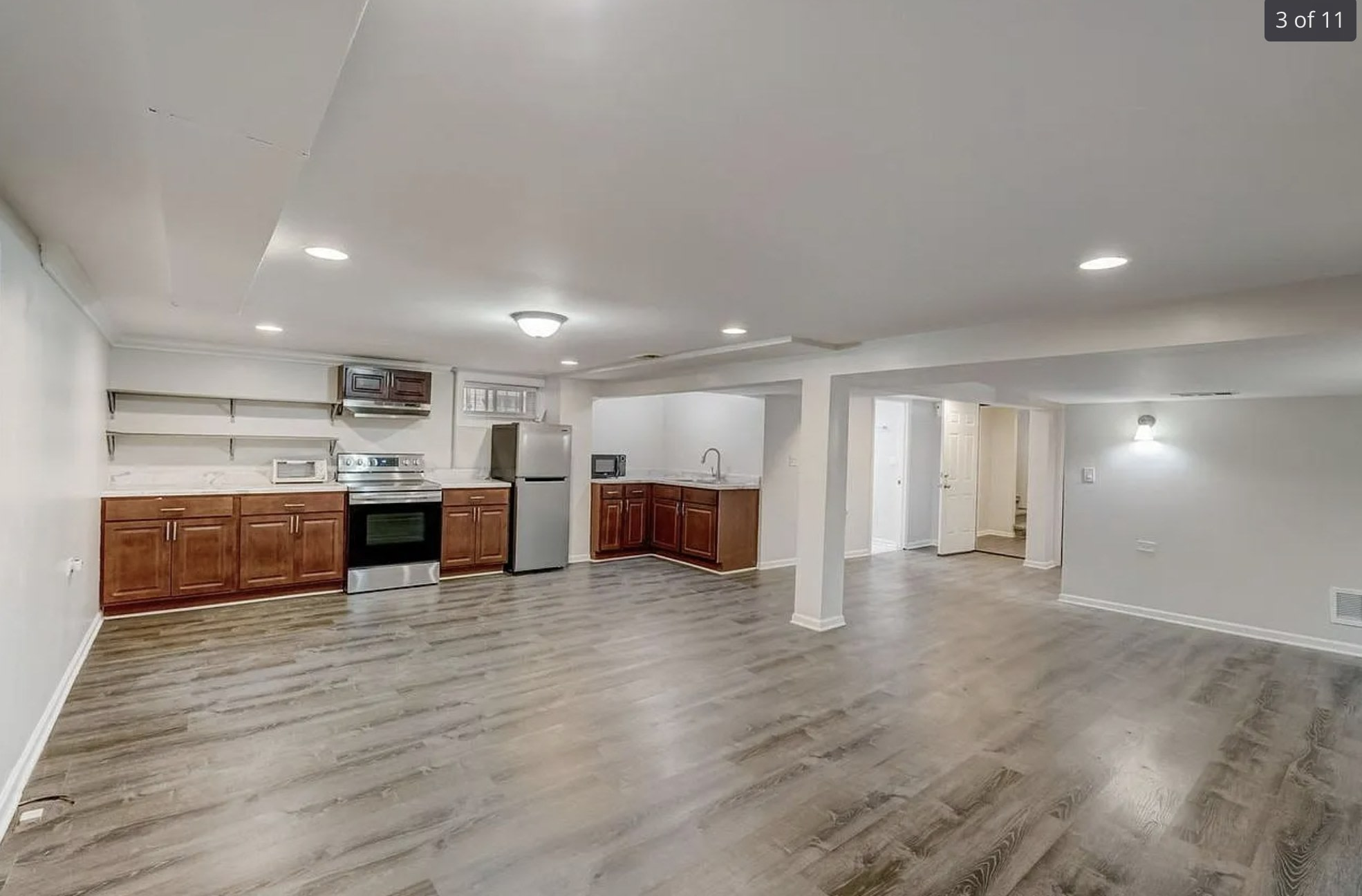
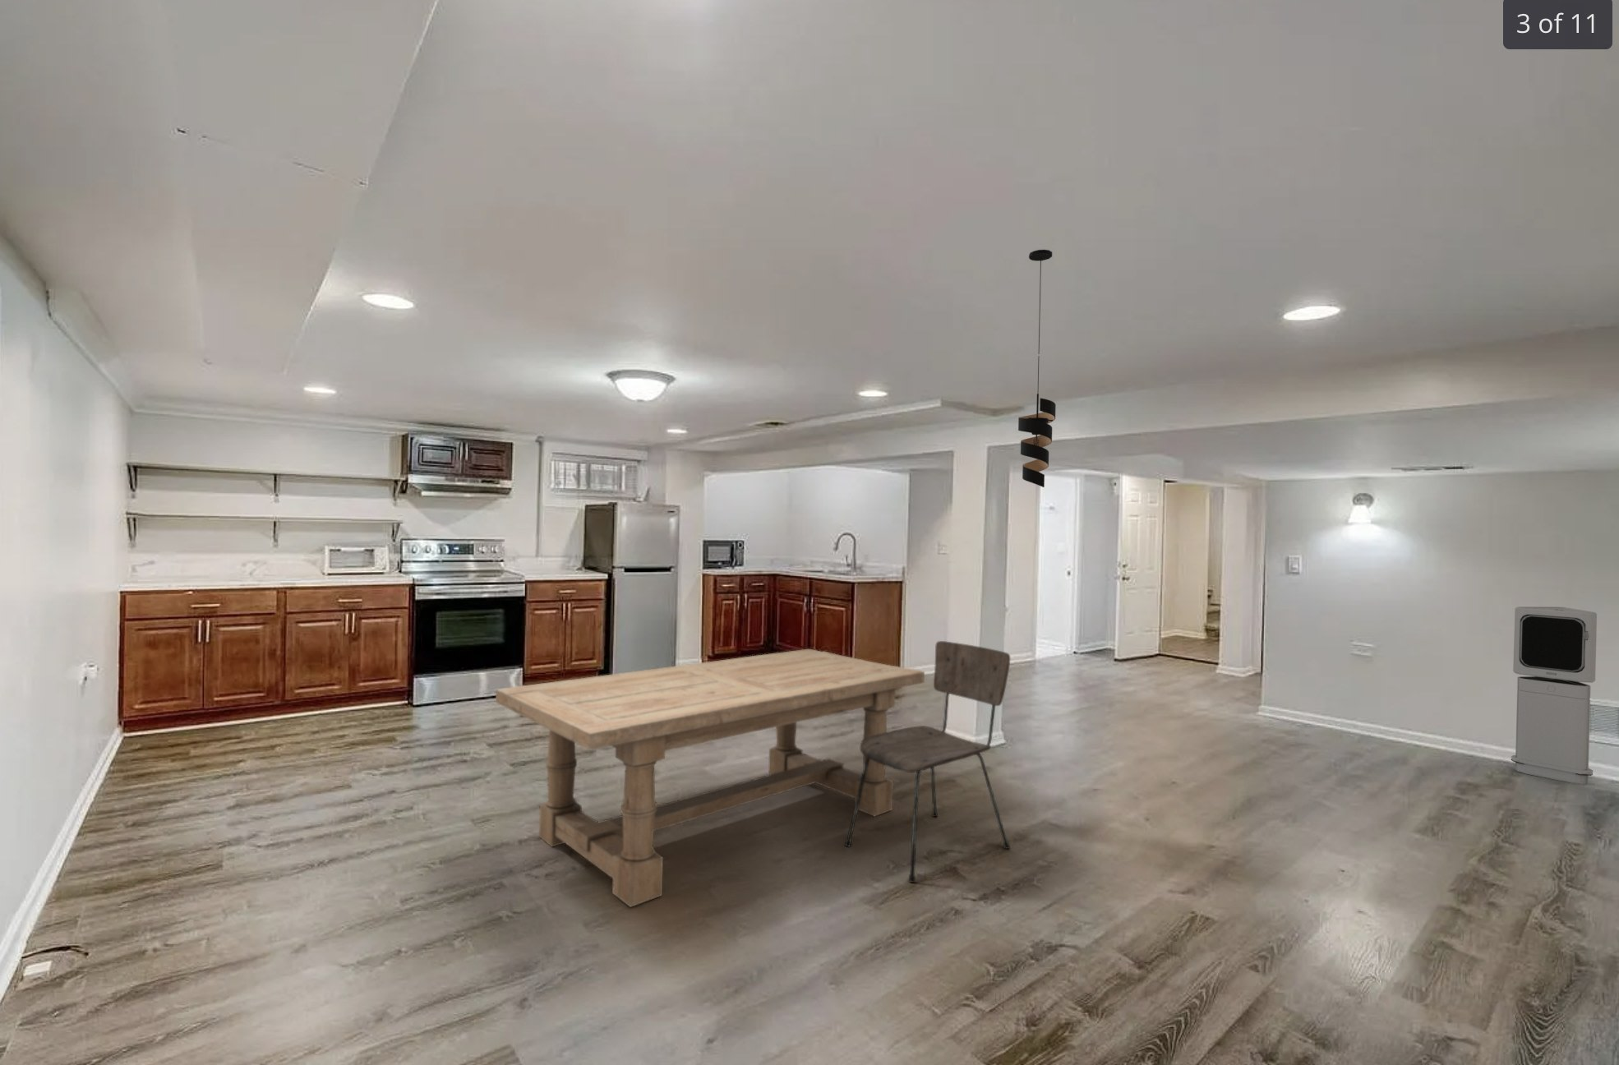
+ dining chair [844,641,1010,883]
+ pendant light [1018,248,1057,489]
+ dining table [494,648,925,908]
+ air purifier [1511,606,1598,786]
